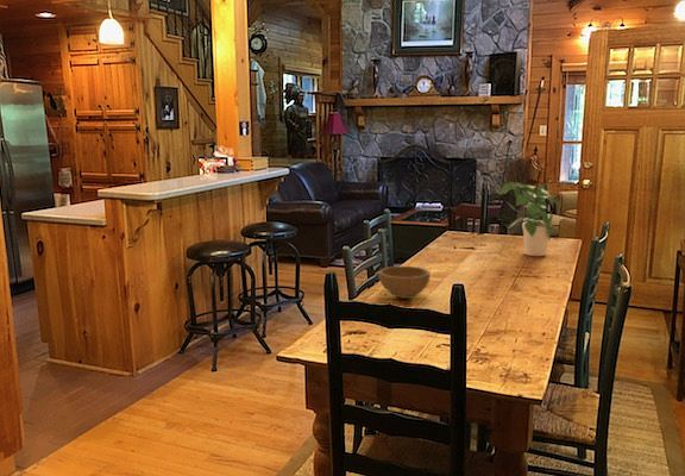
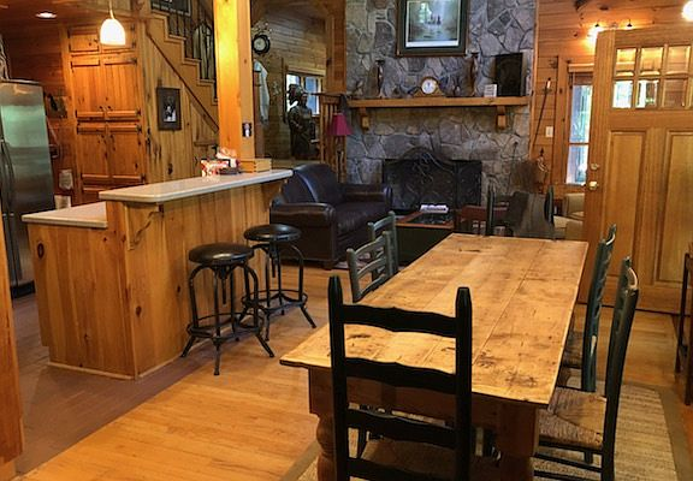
- bowl [377,265,432,300]
- potted plant [497,181,563,257]
